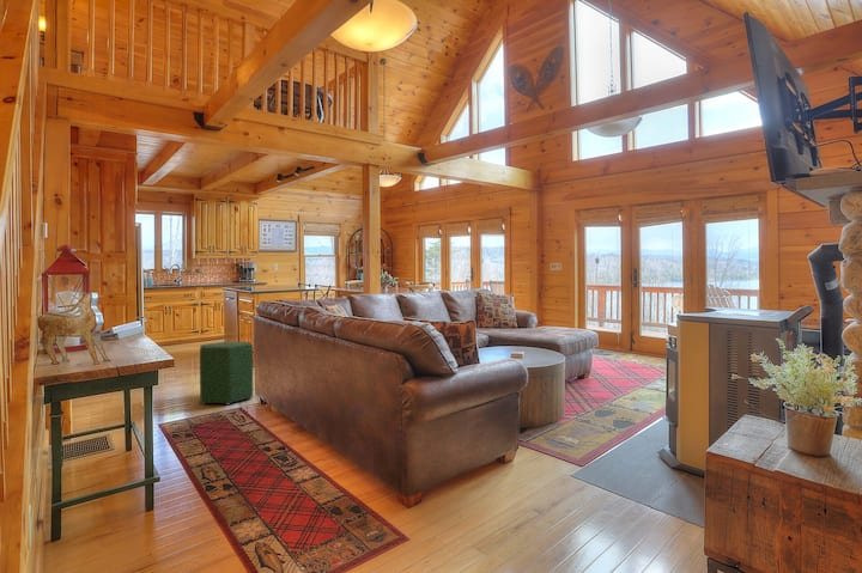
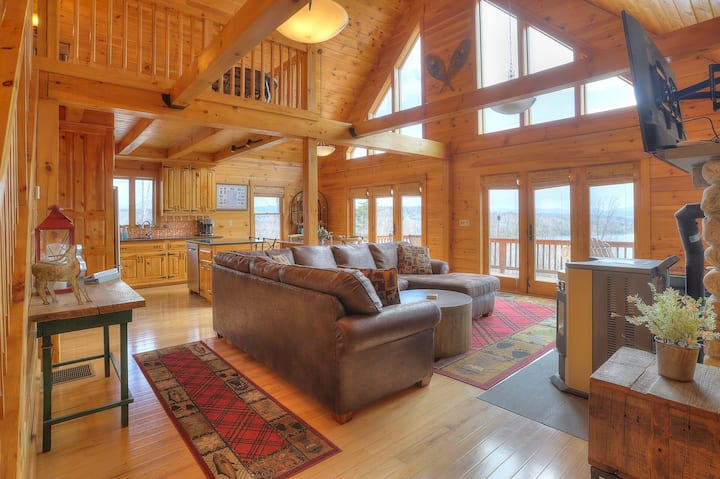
- ottoman [199,341,255,406]
